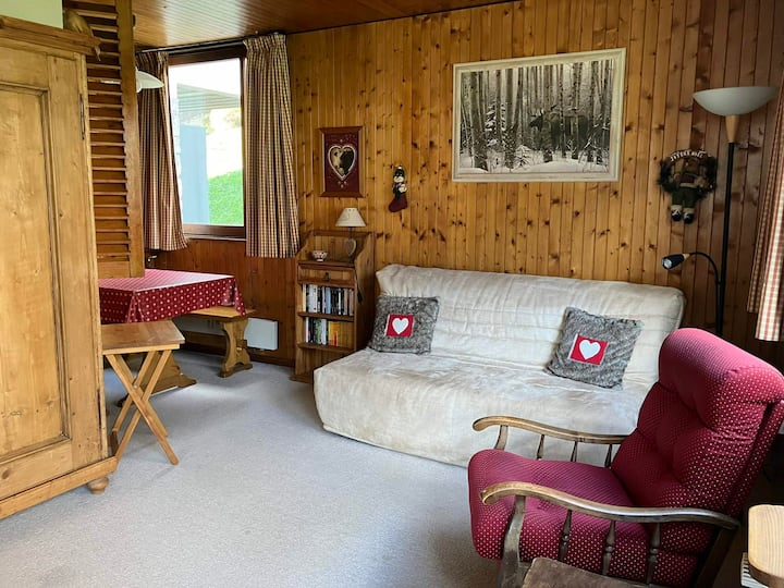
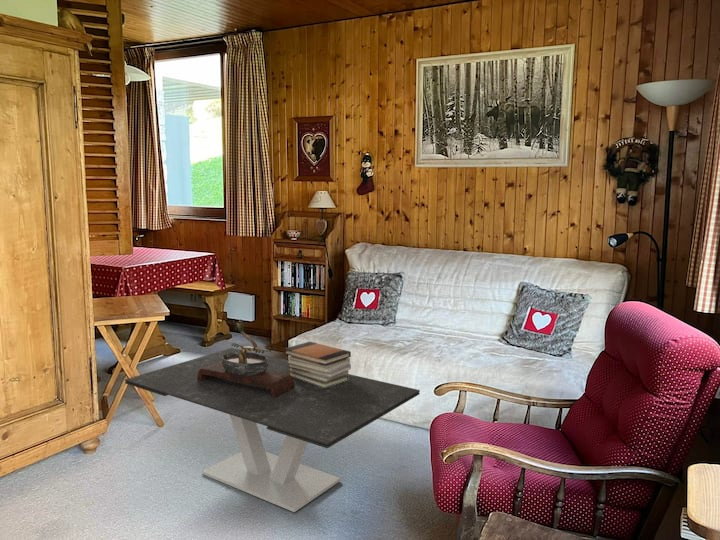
+ bonsai tree [197,319,294,398]
+ book stack [283,341,352,388]
+ coffee table [124,347,421,513]
